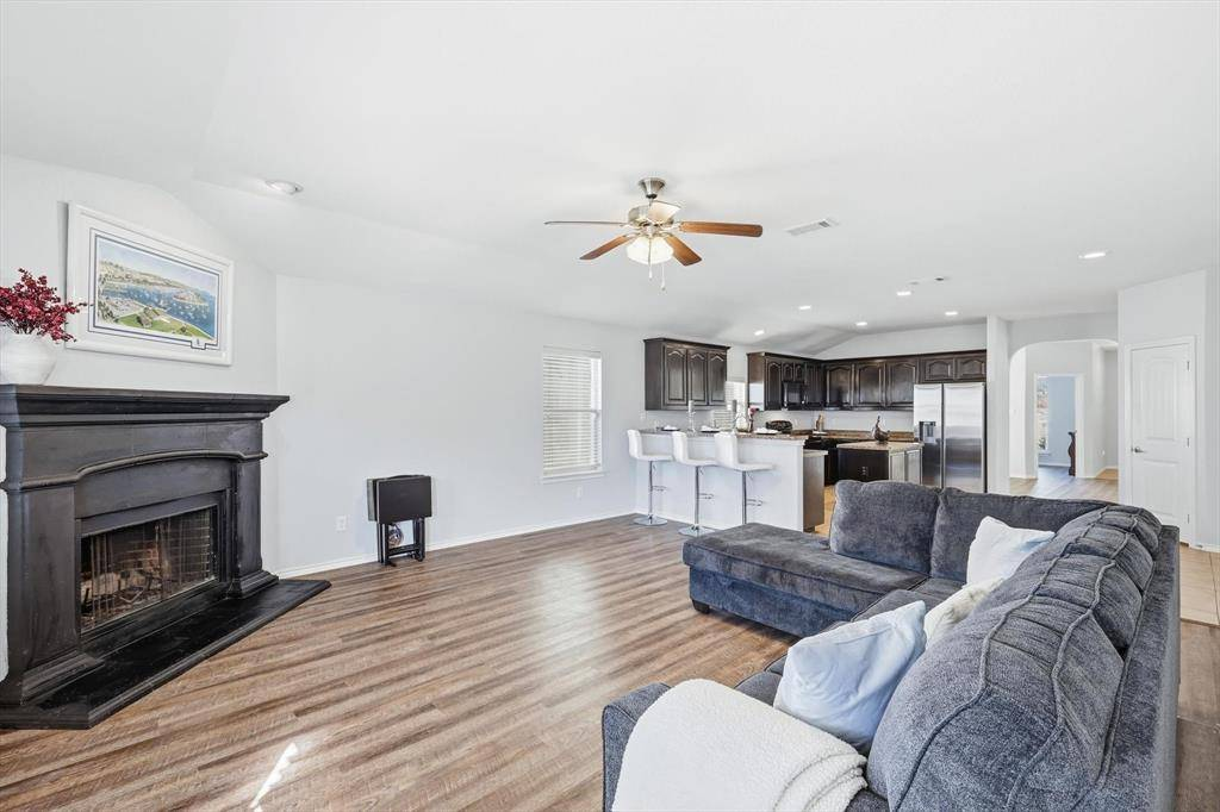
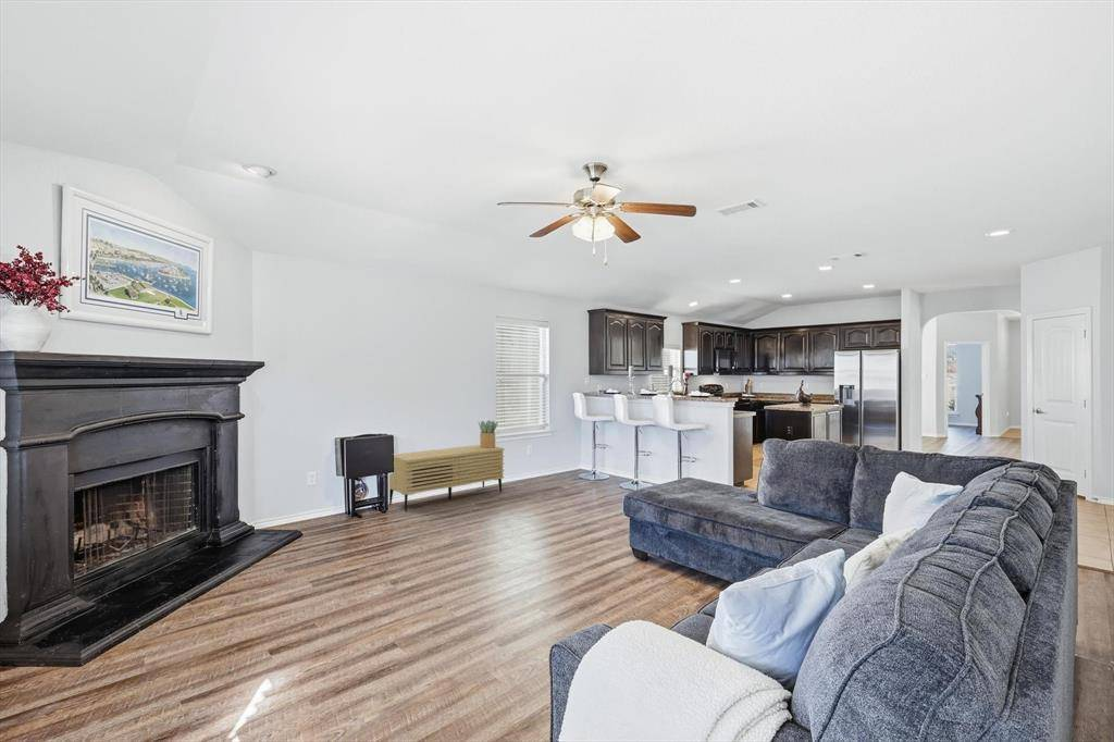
+ sideboard [388,444,505,512]
+ potted plant [478,419,499,448]
